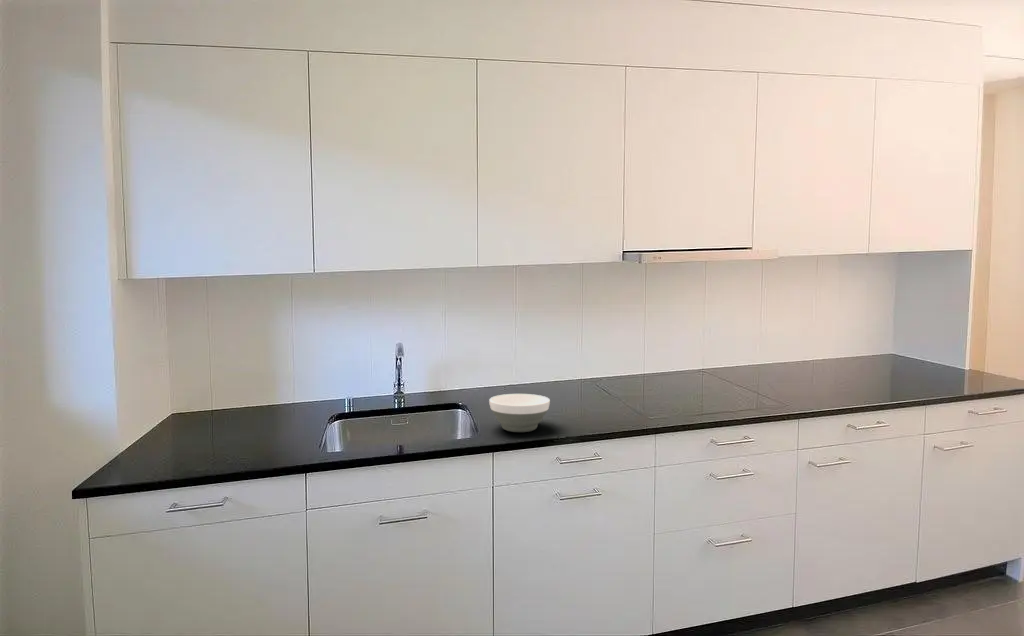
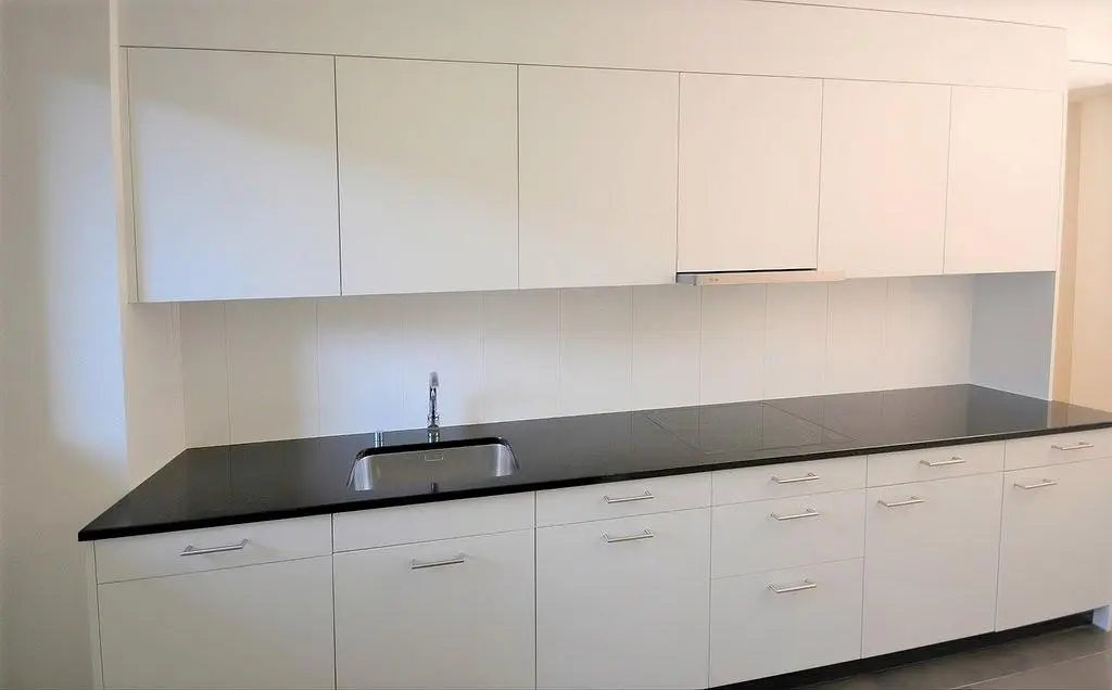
- bowl [488,393,551,433]
